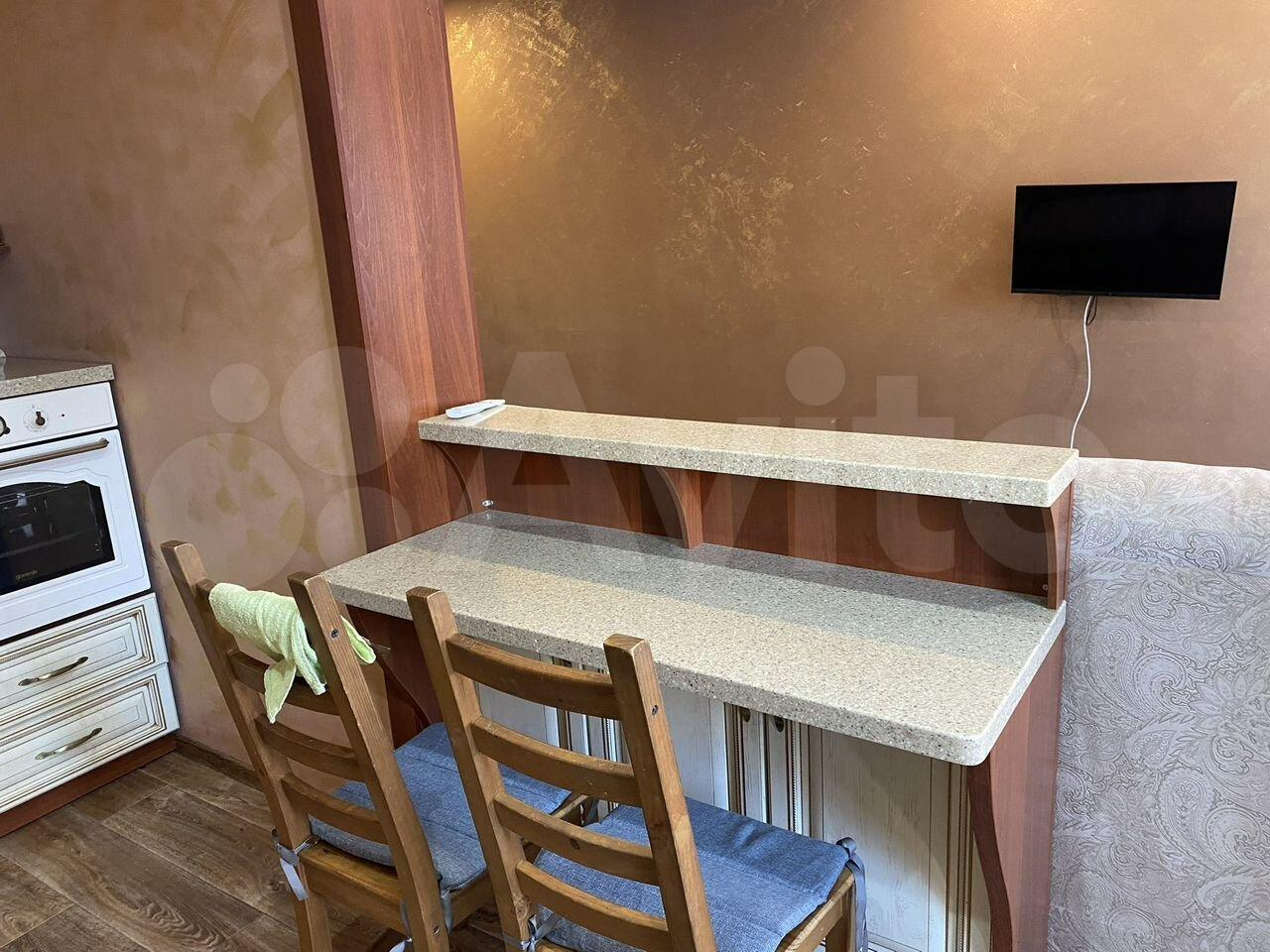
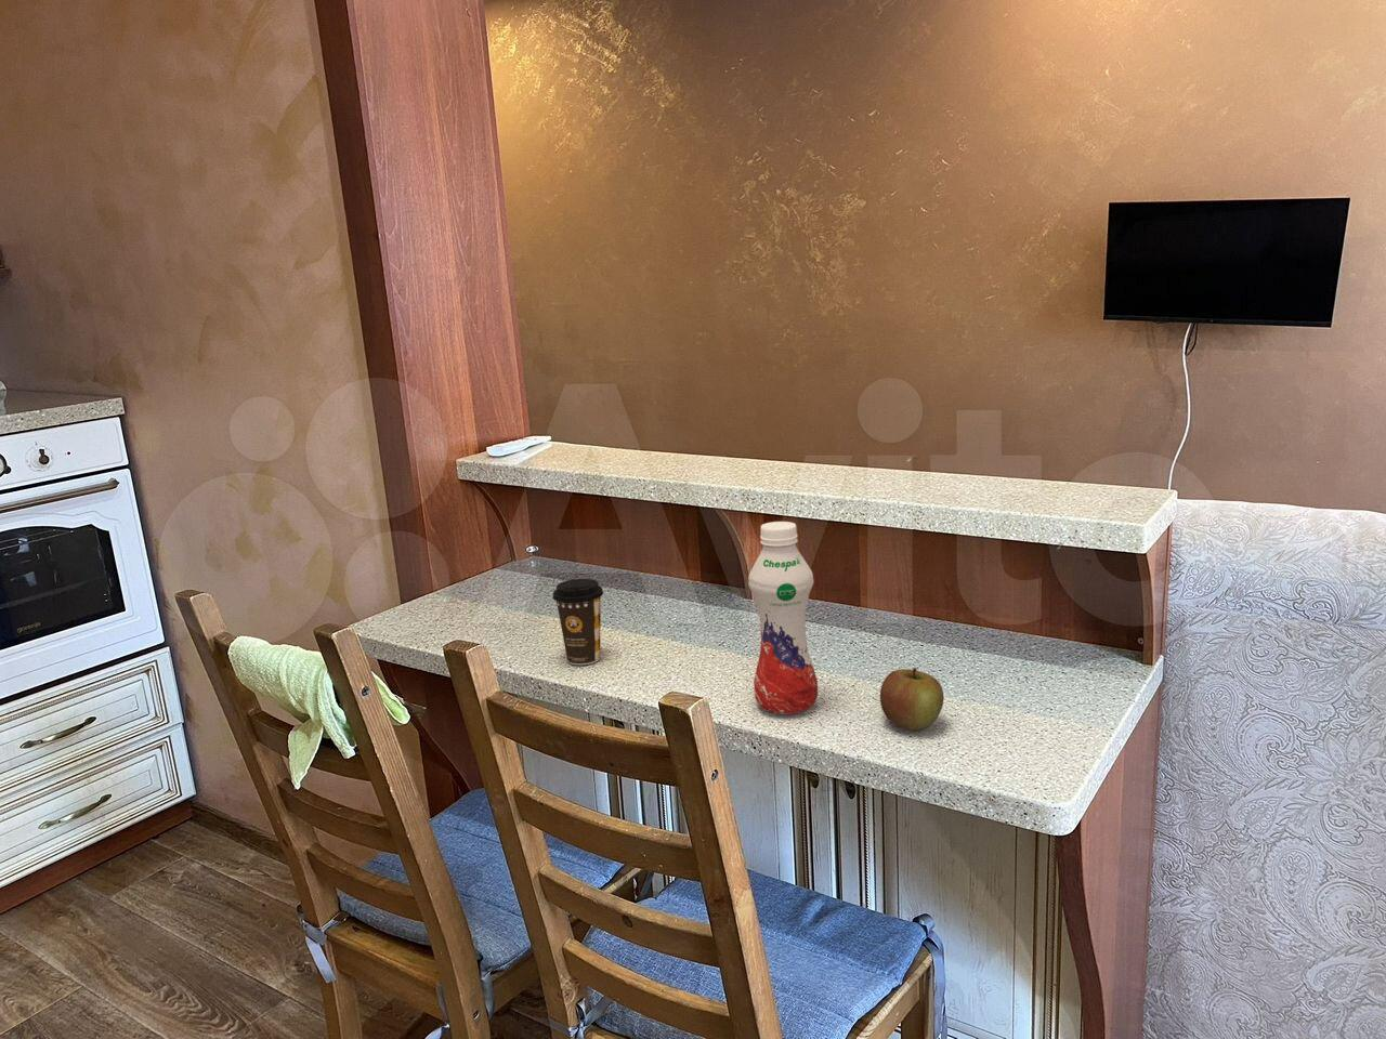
+ coffee cup [552,578,605,666]
+ apple [880,667,945,731]
+ beverage bottle [748,521,819,715]
